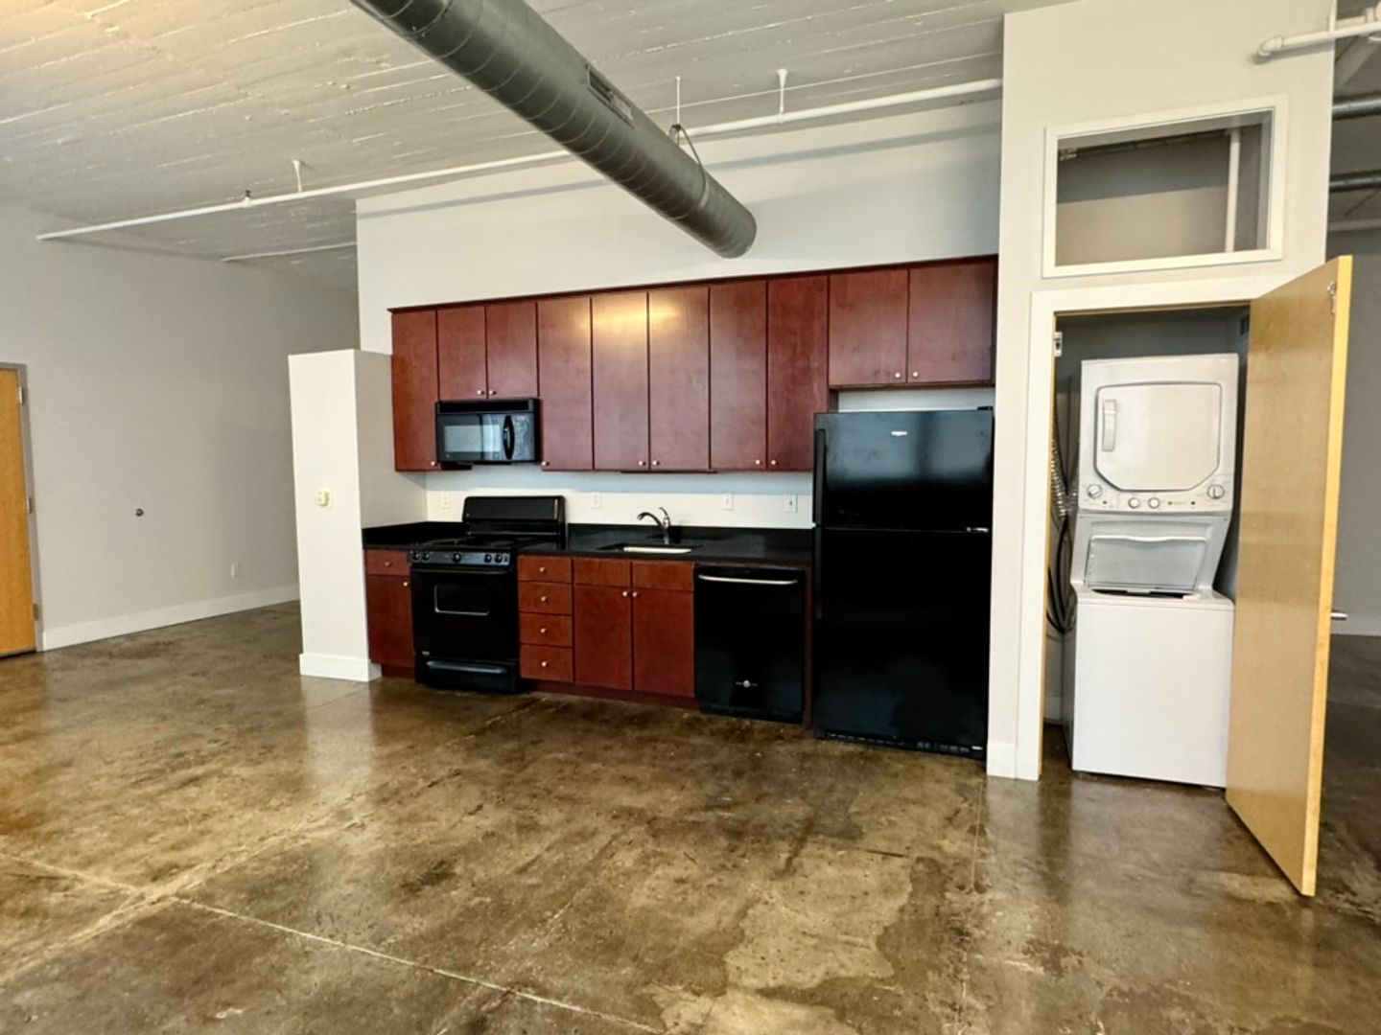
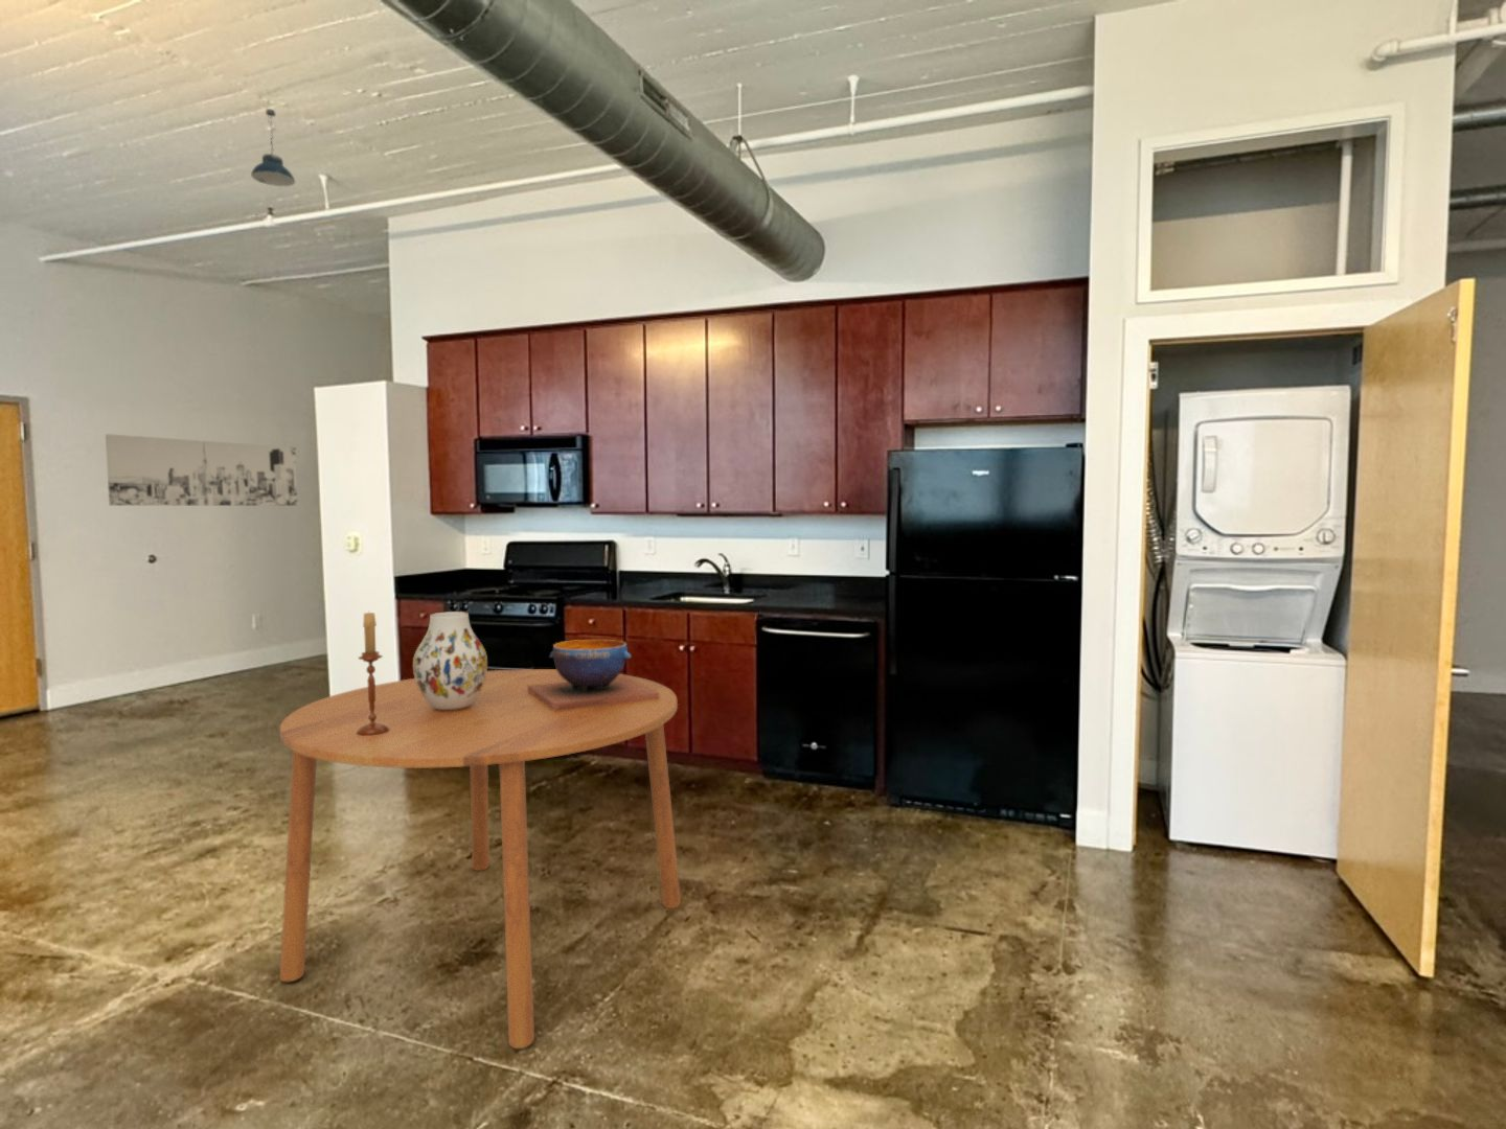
+ vase [411,611,489,710]
+ dining table [279,668,682,1050]
+ wall art [104,433,299,508]
+ candlestick [356,612,390,736]
+ decorative bowl [528,639,659,710]
+ pendant light [250,108,296,187]
